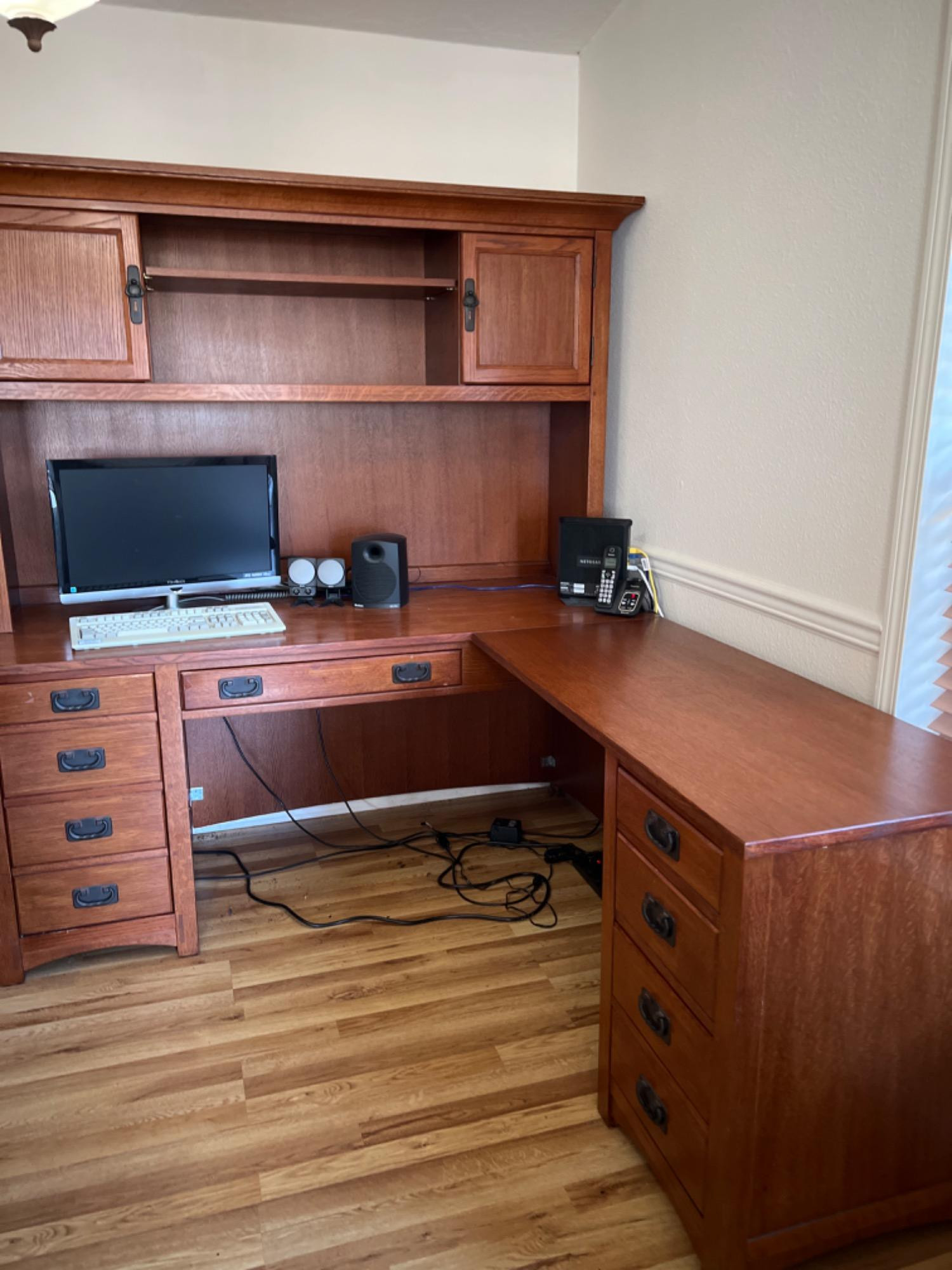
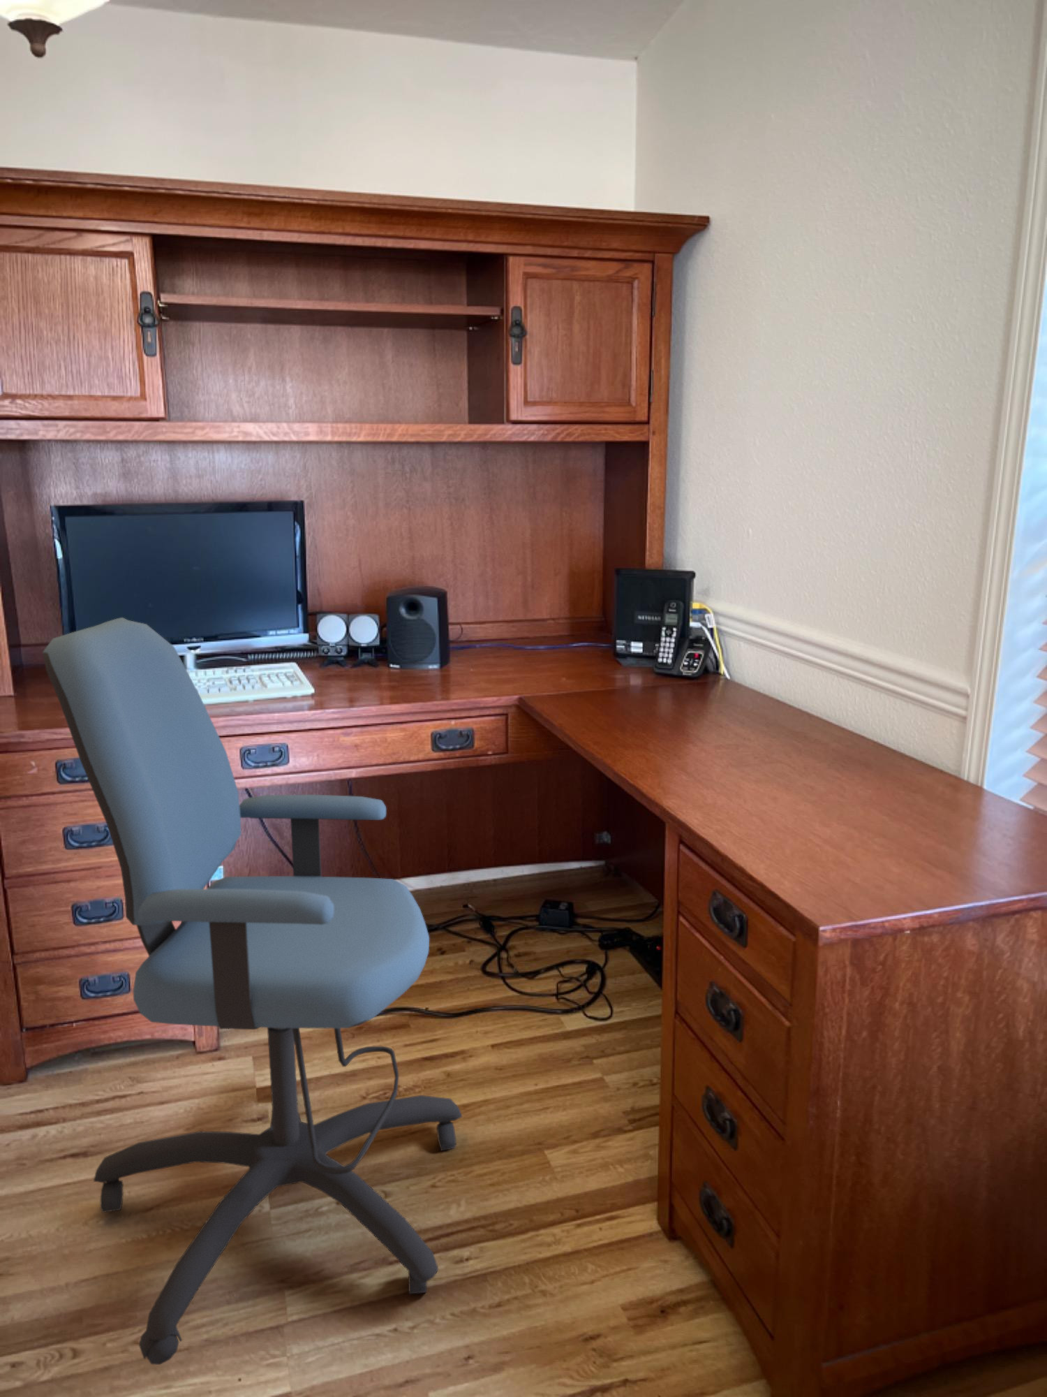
+ office chair [42,617,463,1365]
